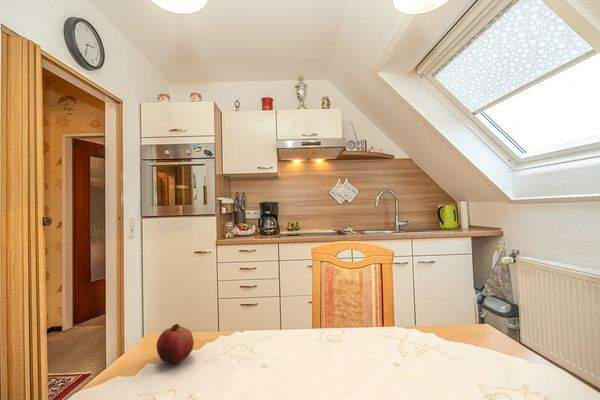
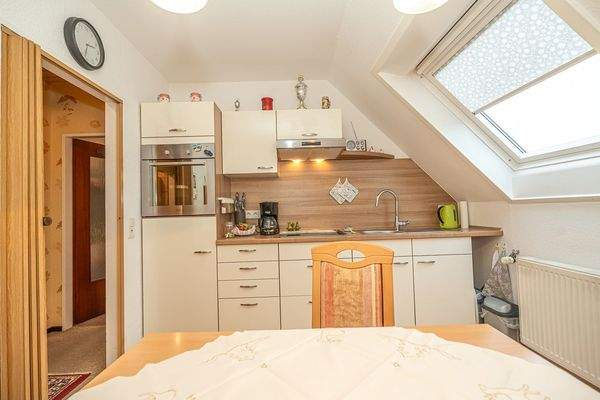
- fruit [156,323,195,364]
